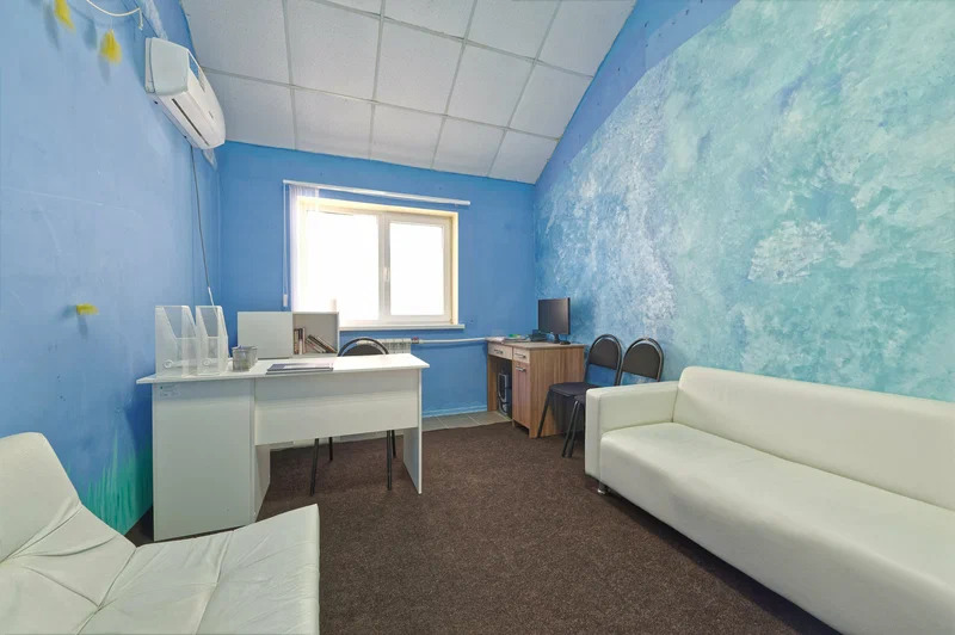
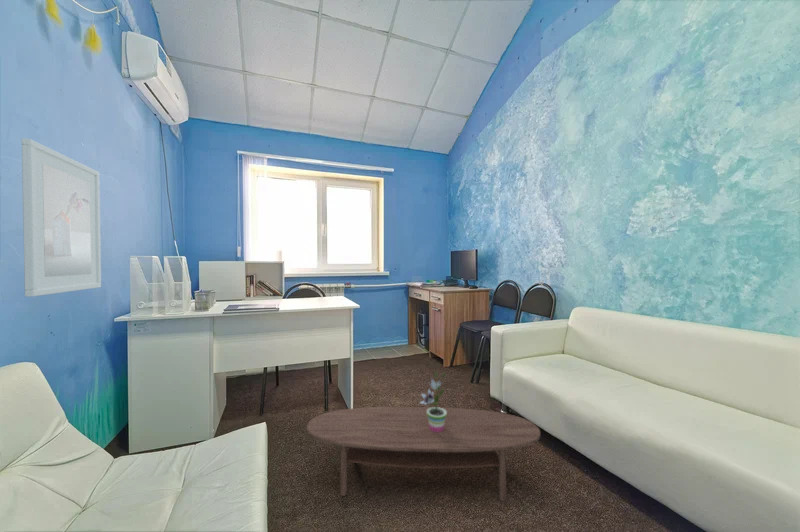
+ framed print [21,137,102,298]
+ potted plant [419,370,447,432]
+ coffee table [306,406,541,502]
